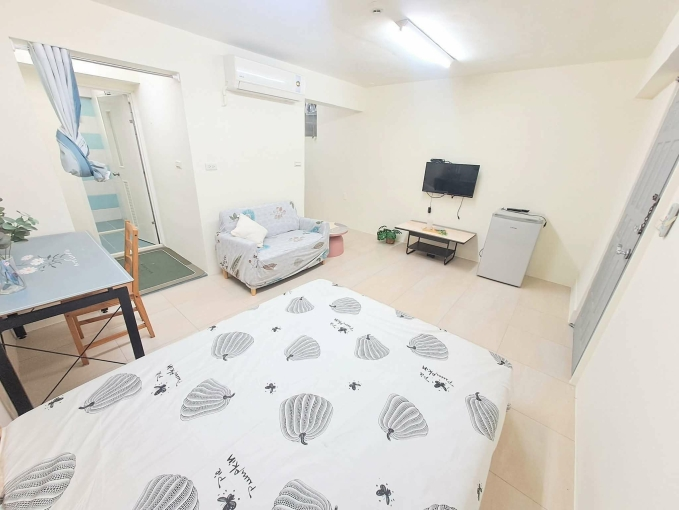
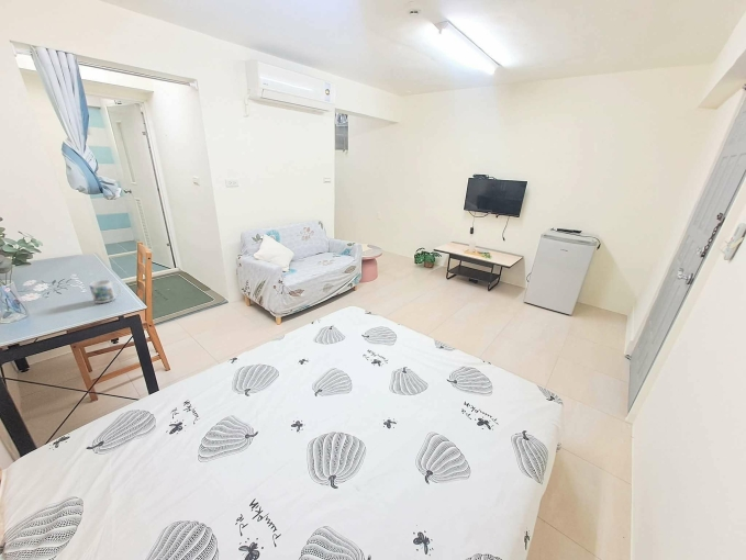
+ mug [88,279,122,304]
